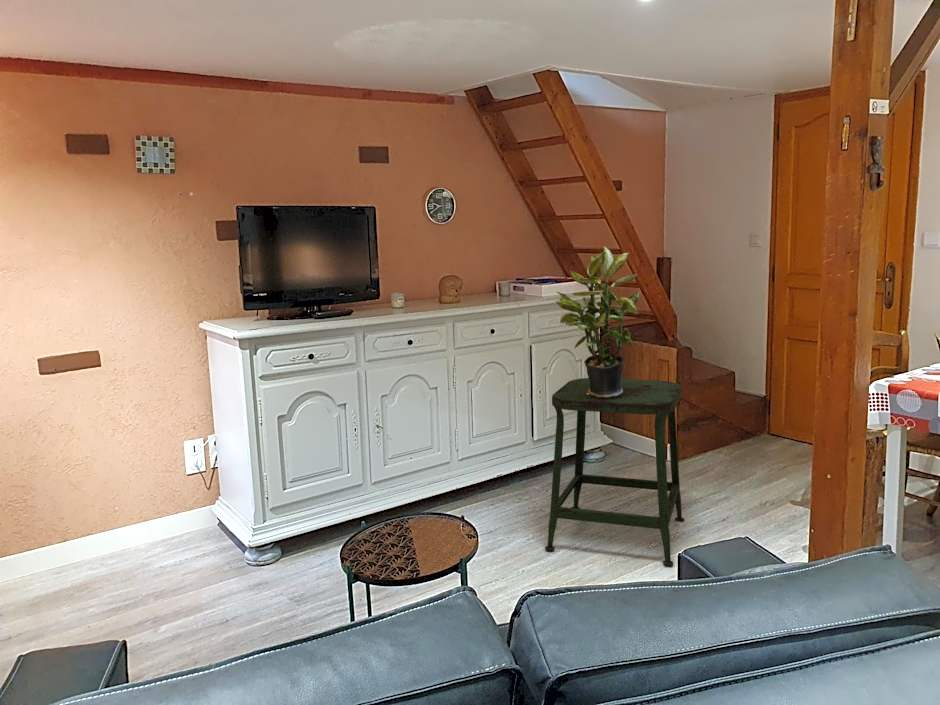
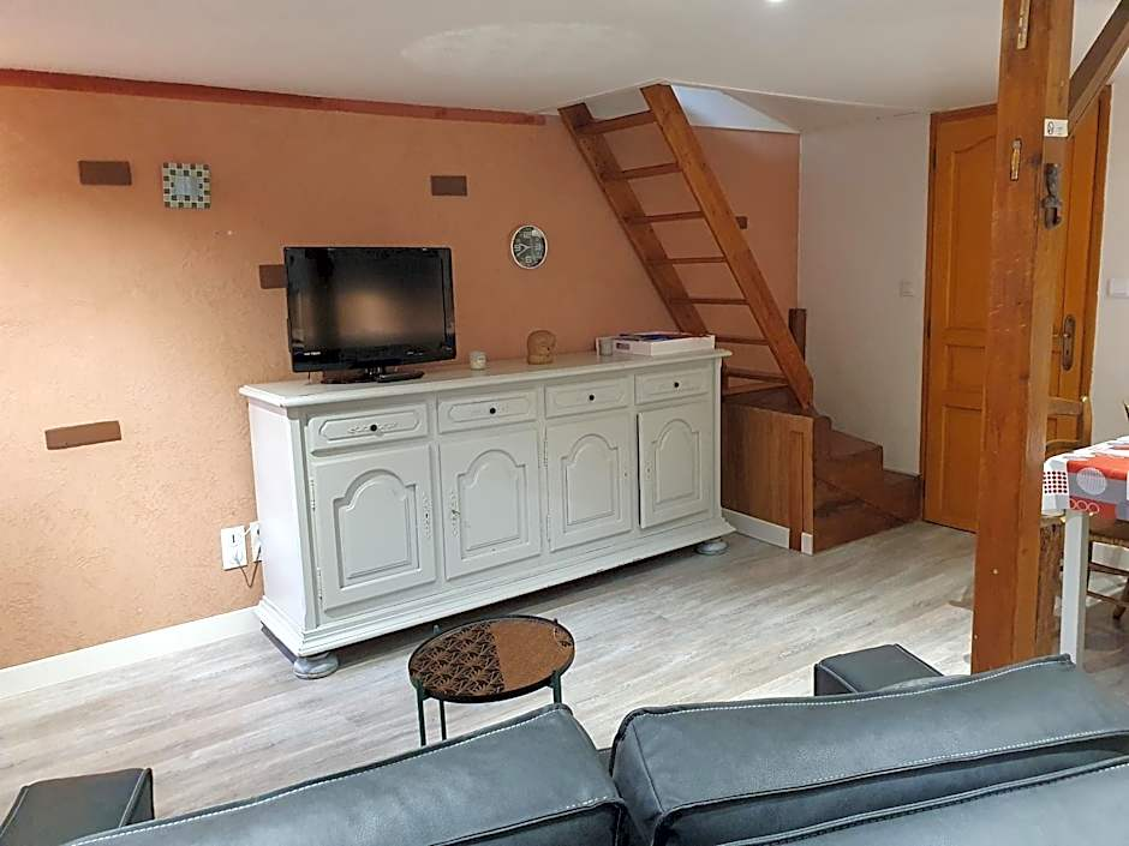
- stool [544,377,685,567]
- potted plant [555,246,641,399]
